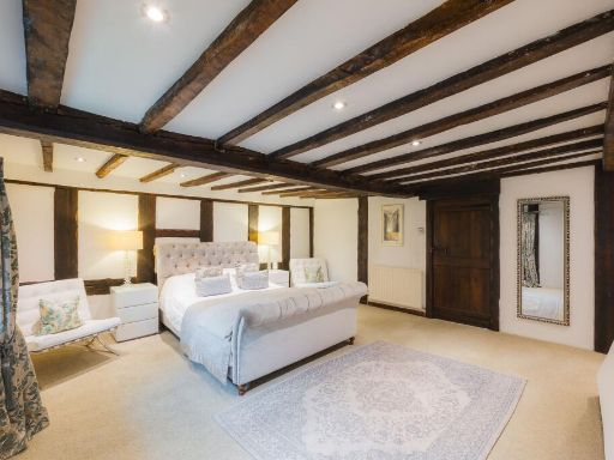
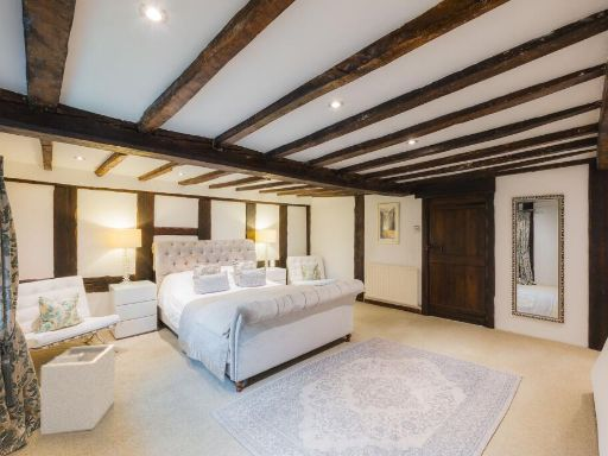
+ laundry hamper [39,343,116,436]
